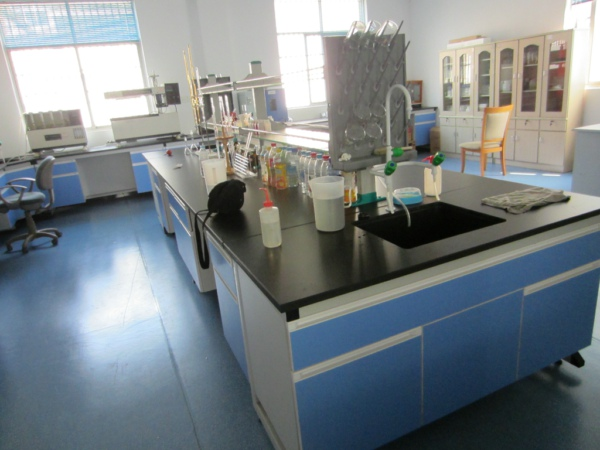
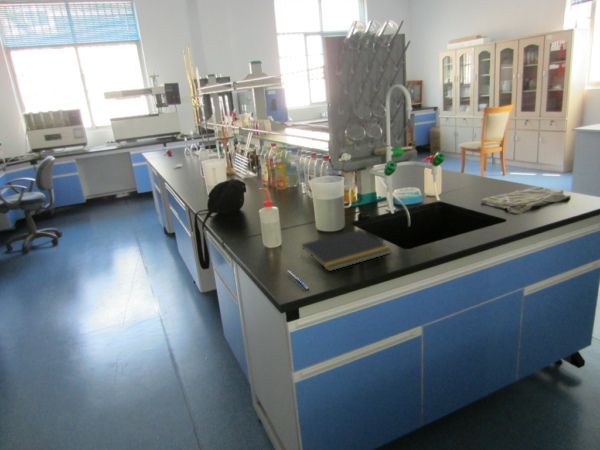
+ pen [285,269,311,291]
+ notepad [301,228,392,272]
